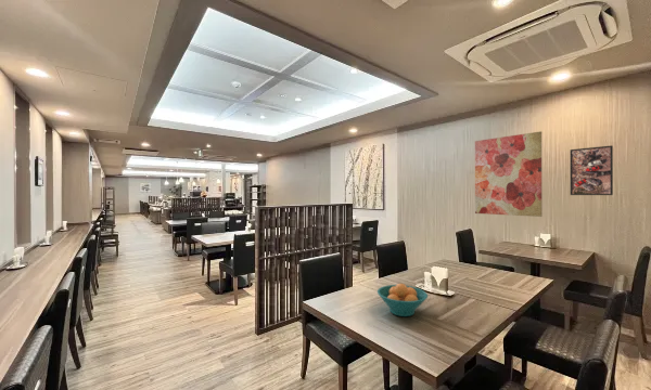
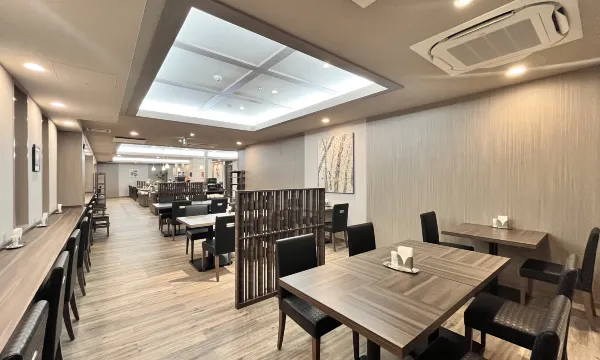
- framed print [569,144,614,196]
- wall art [474,130,544,218]
- fruit bowl [376,283,429,317]
